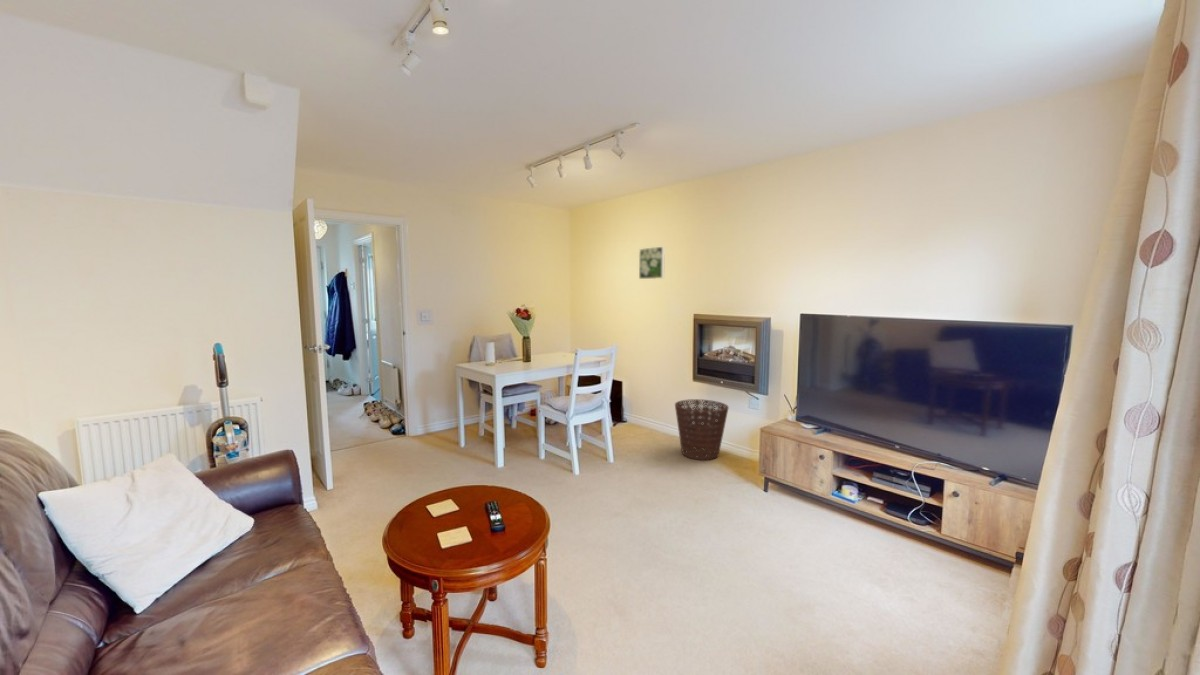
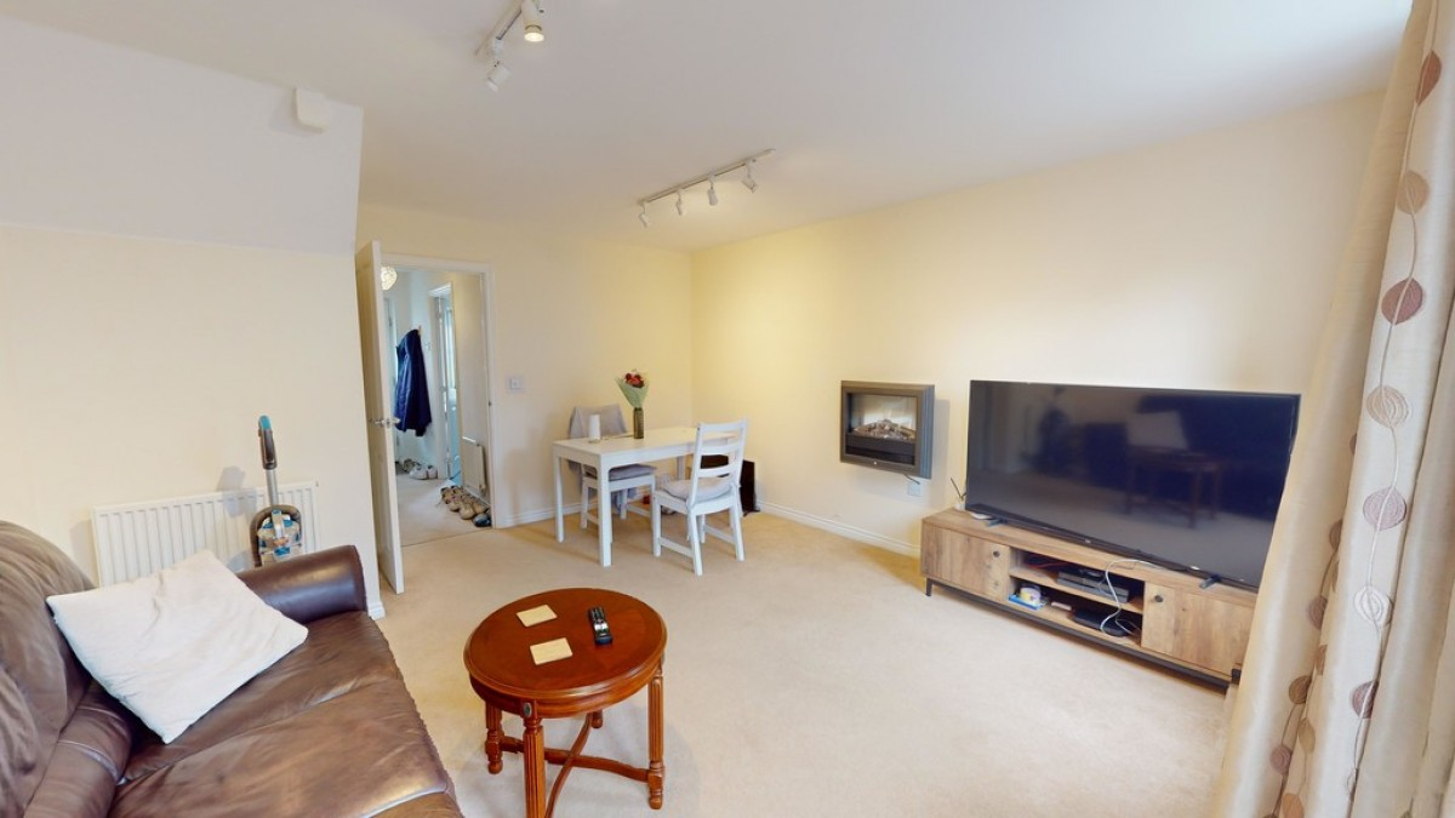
- basket [674,398,730,461]
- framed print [638,246,666,280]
